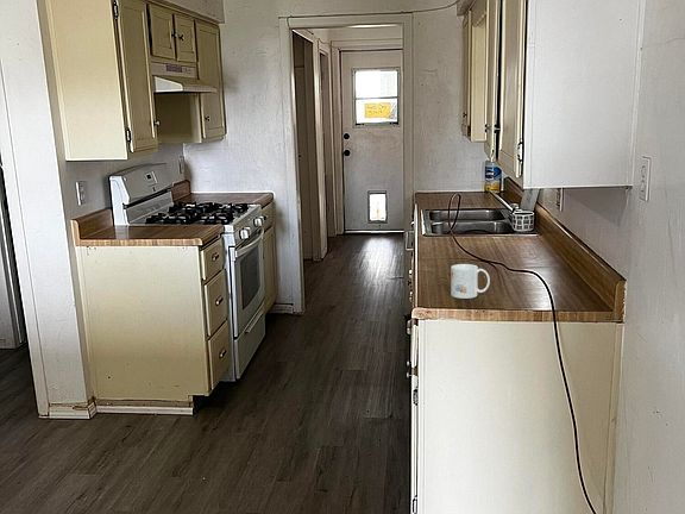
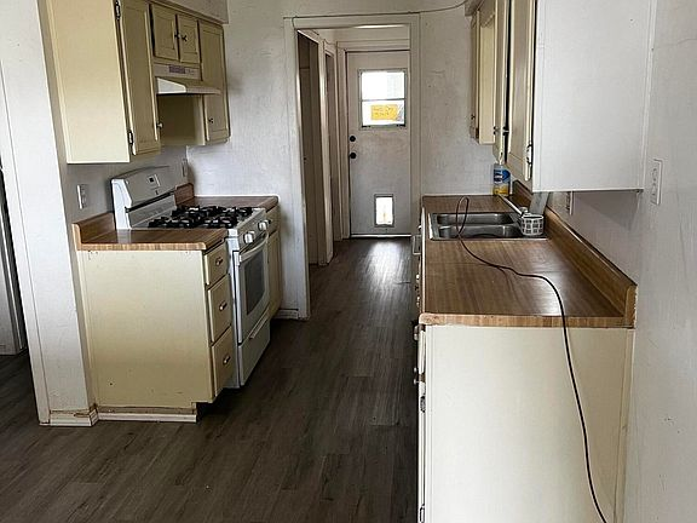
- mug [450,263,491,300]
